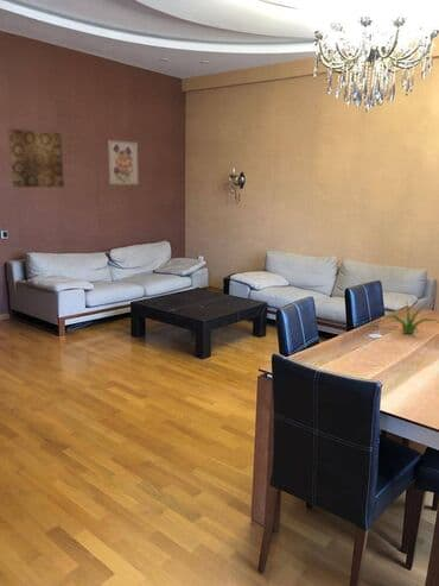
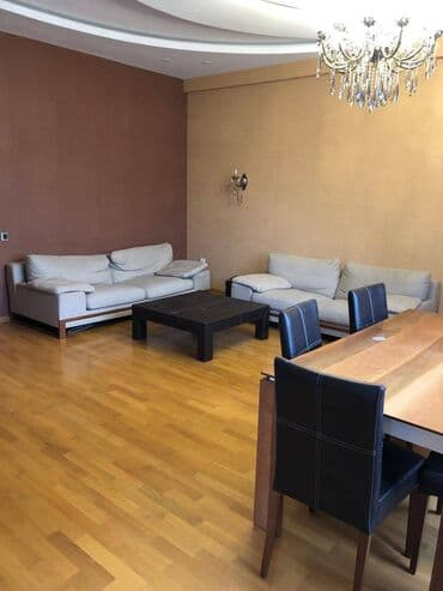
- wall art [7,128,65,188]
- plant [377,300,439,335]
- wall art [107,139,140,185]
